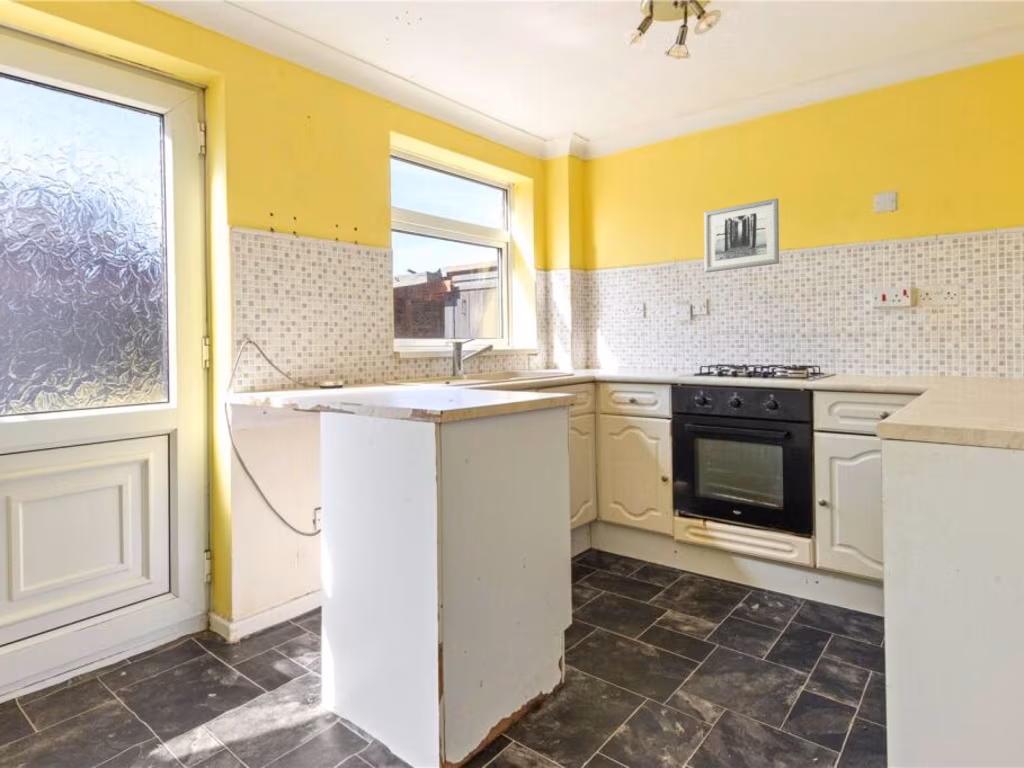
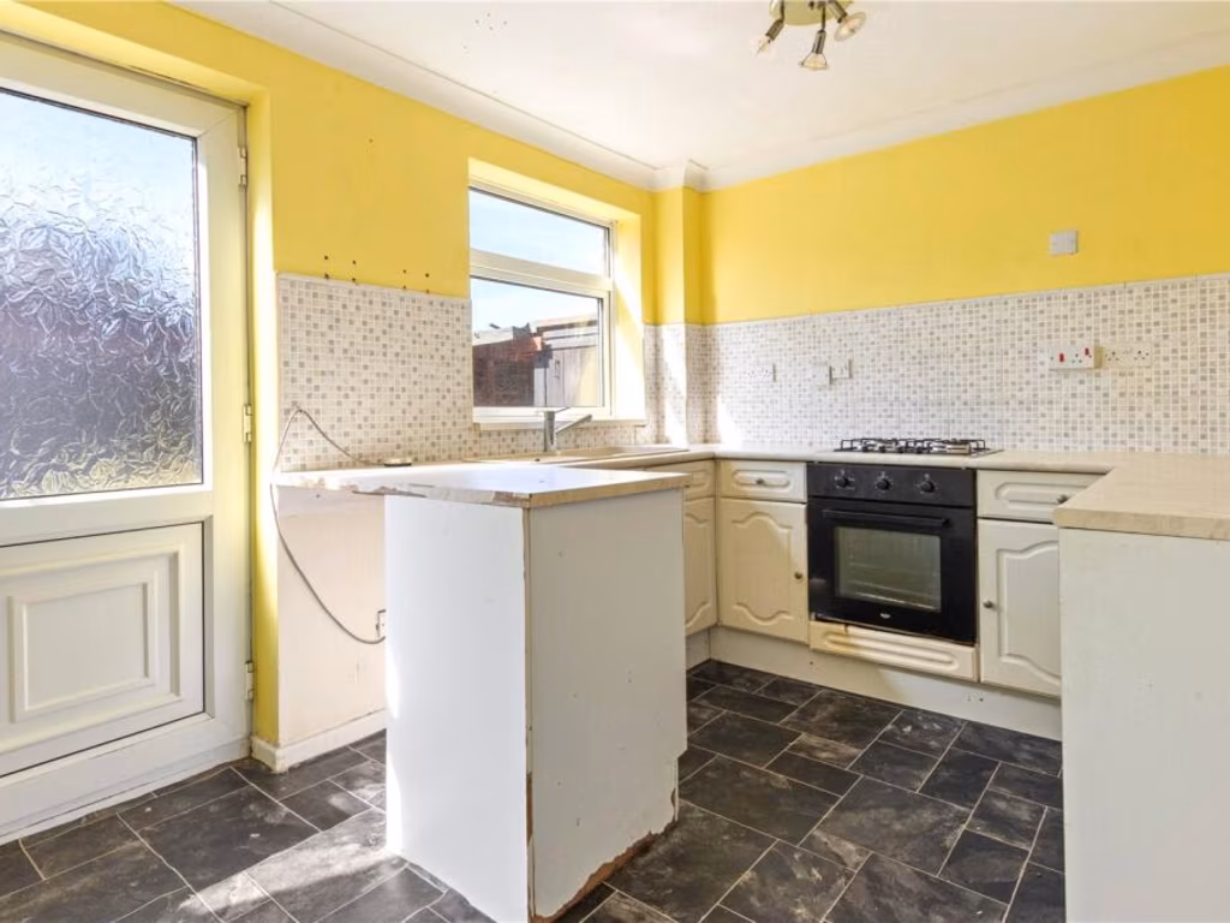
- wall art [703,197,780,274]
